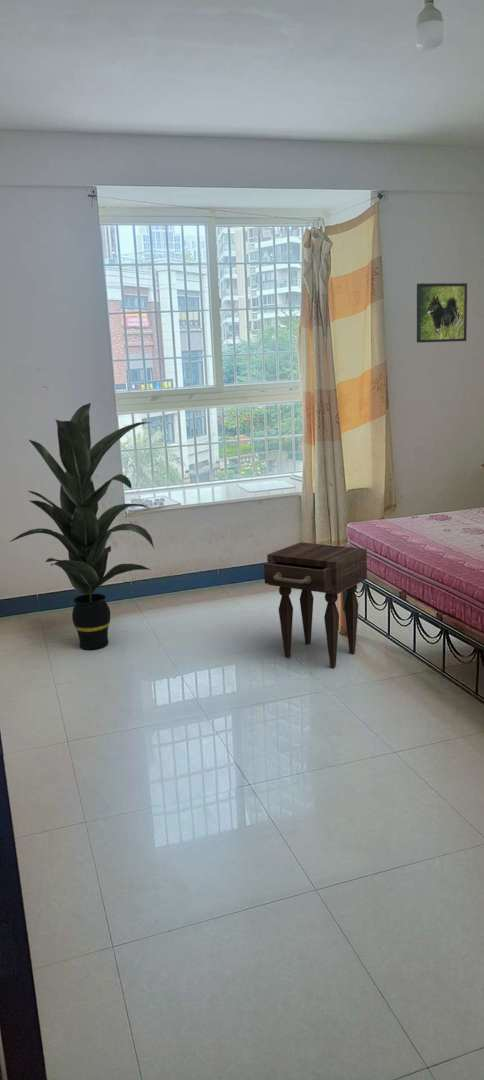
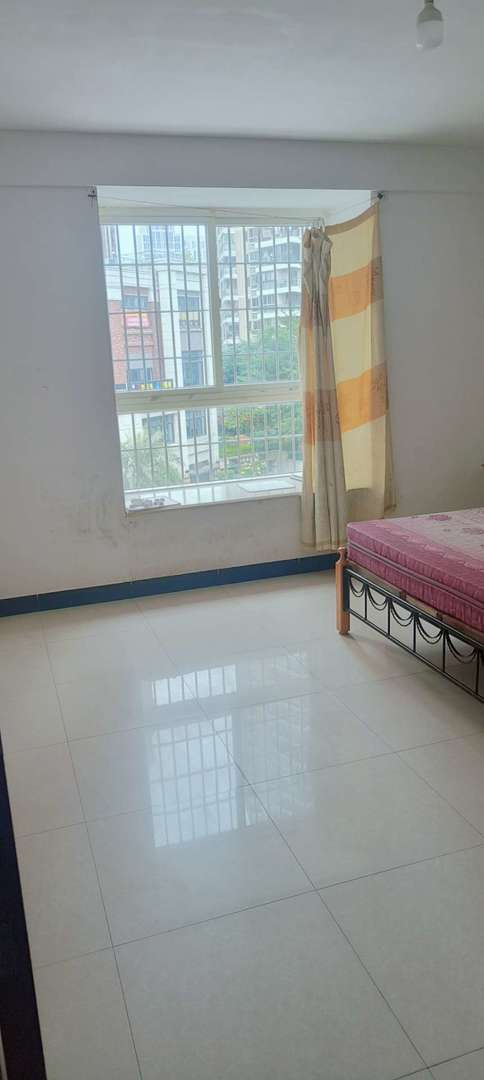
- indoor plant [9,402,156,650]
- nightstand [263,542,368,668]
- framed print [416,282,468,344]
